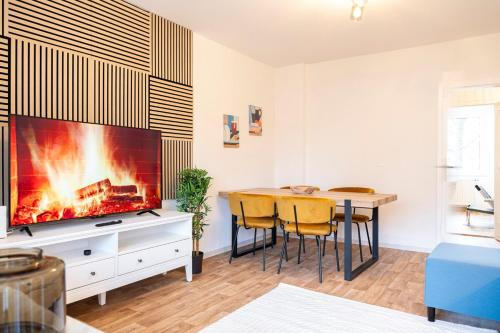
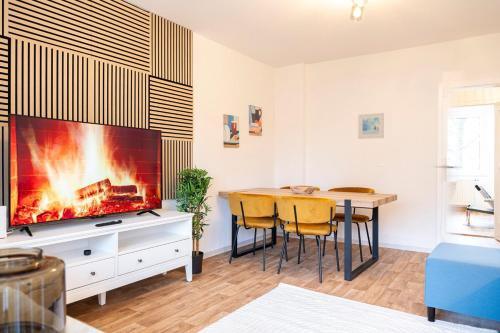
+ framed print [357,112,385,140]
